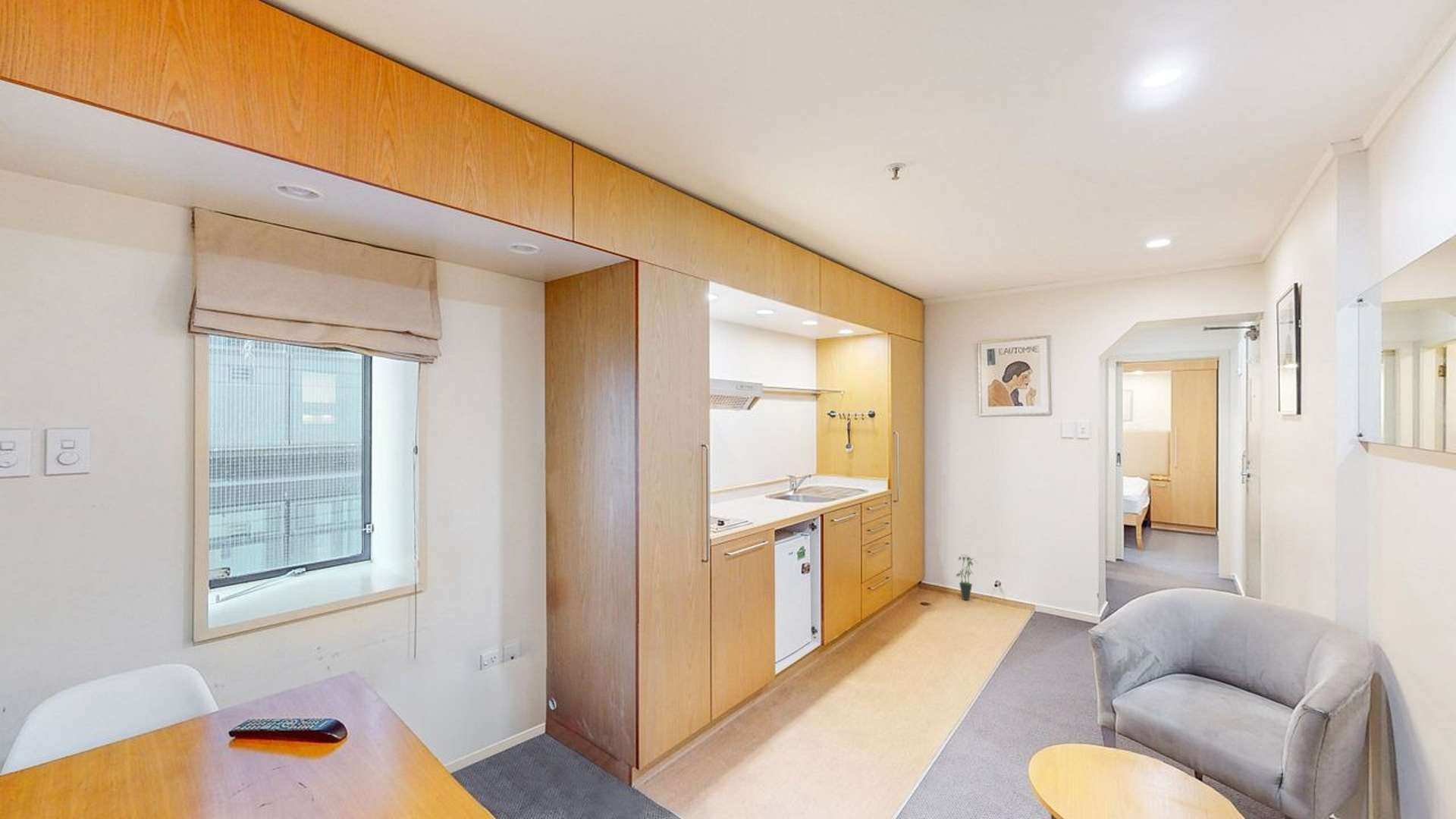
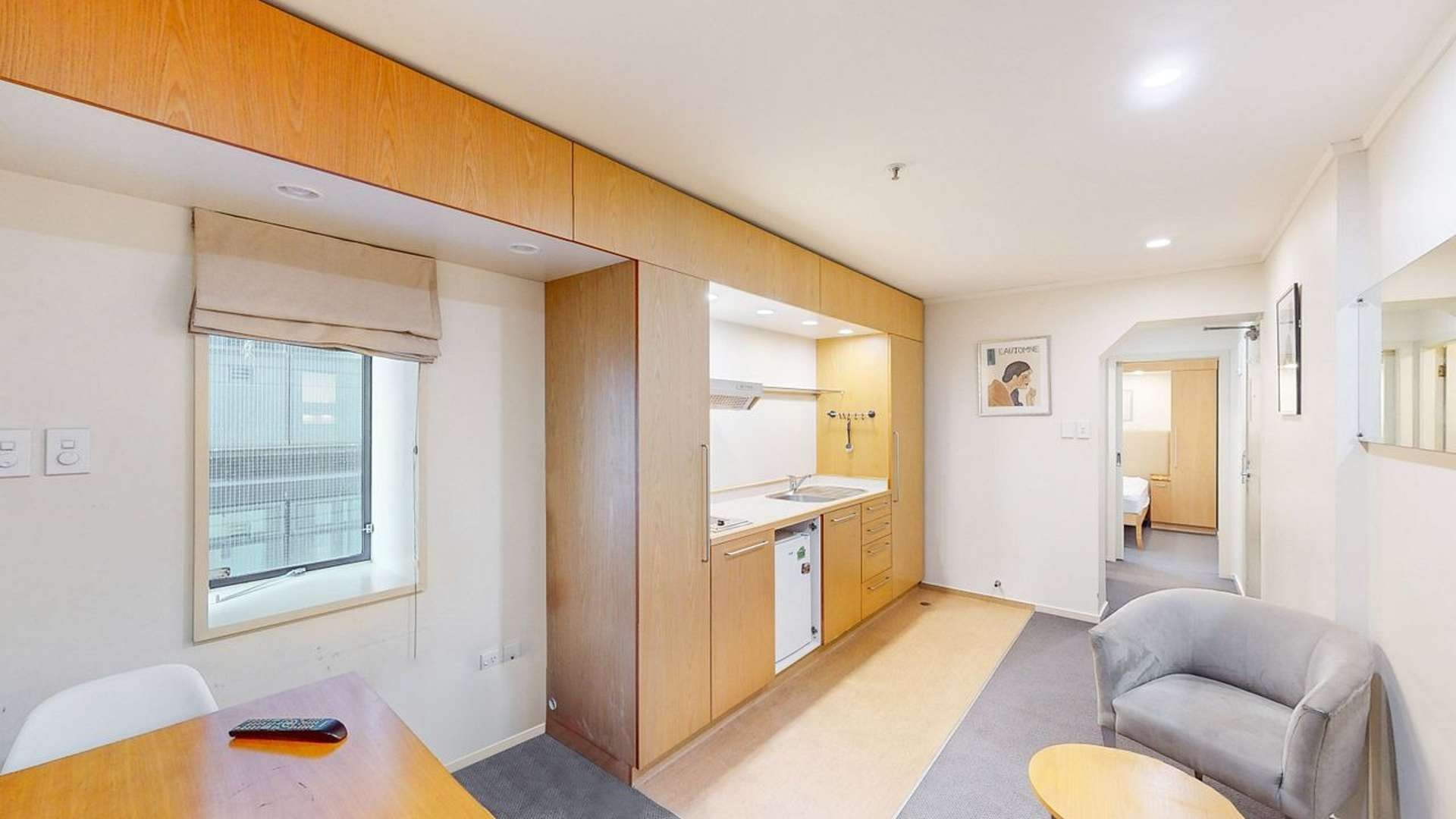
- potted plant [956,553,977,601]
